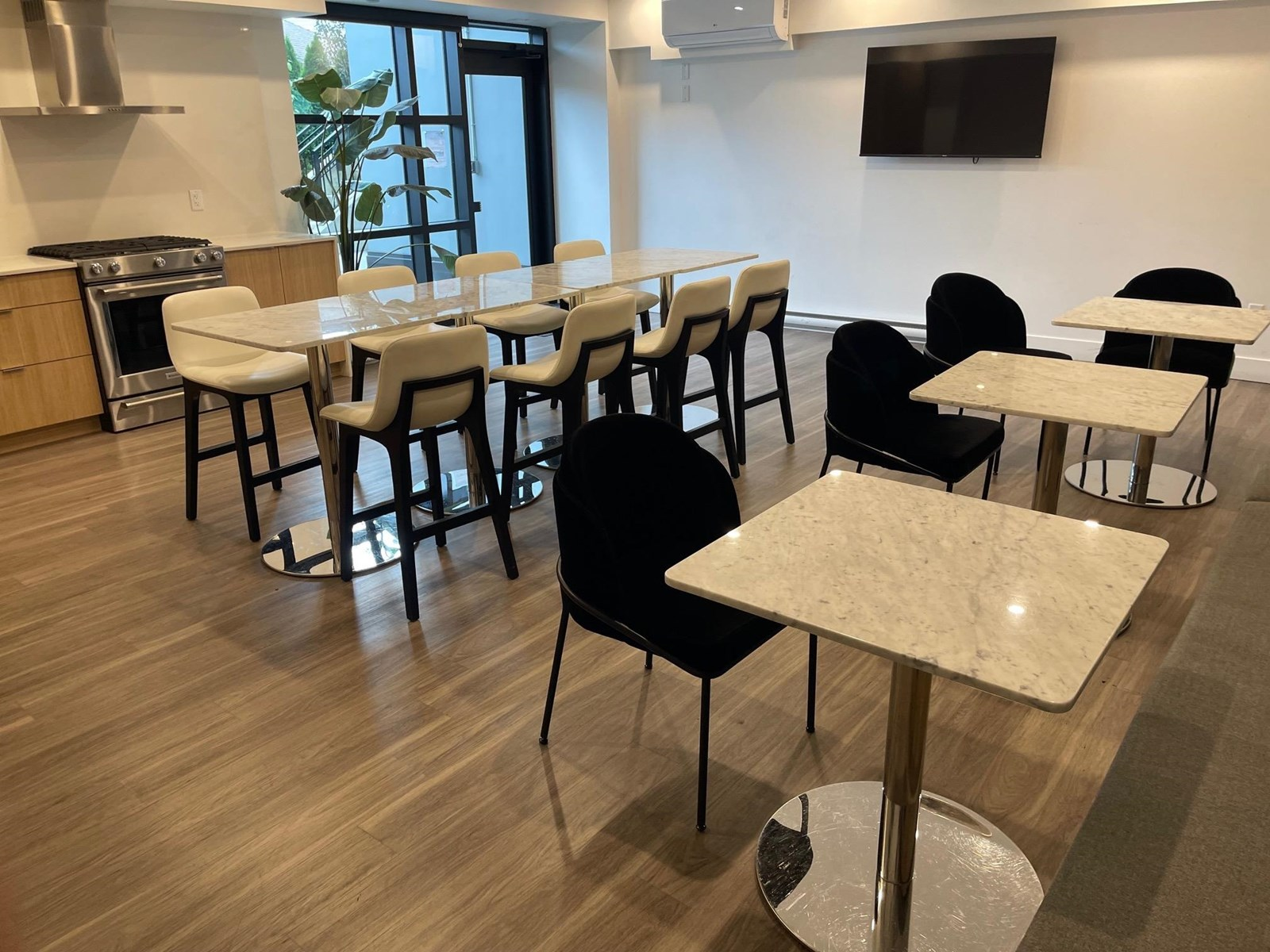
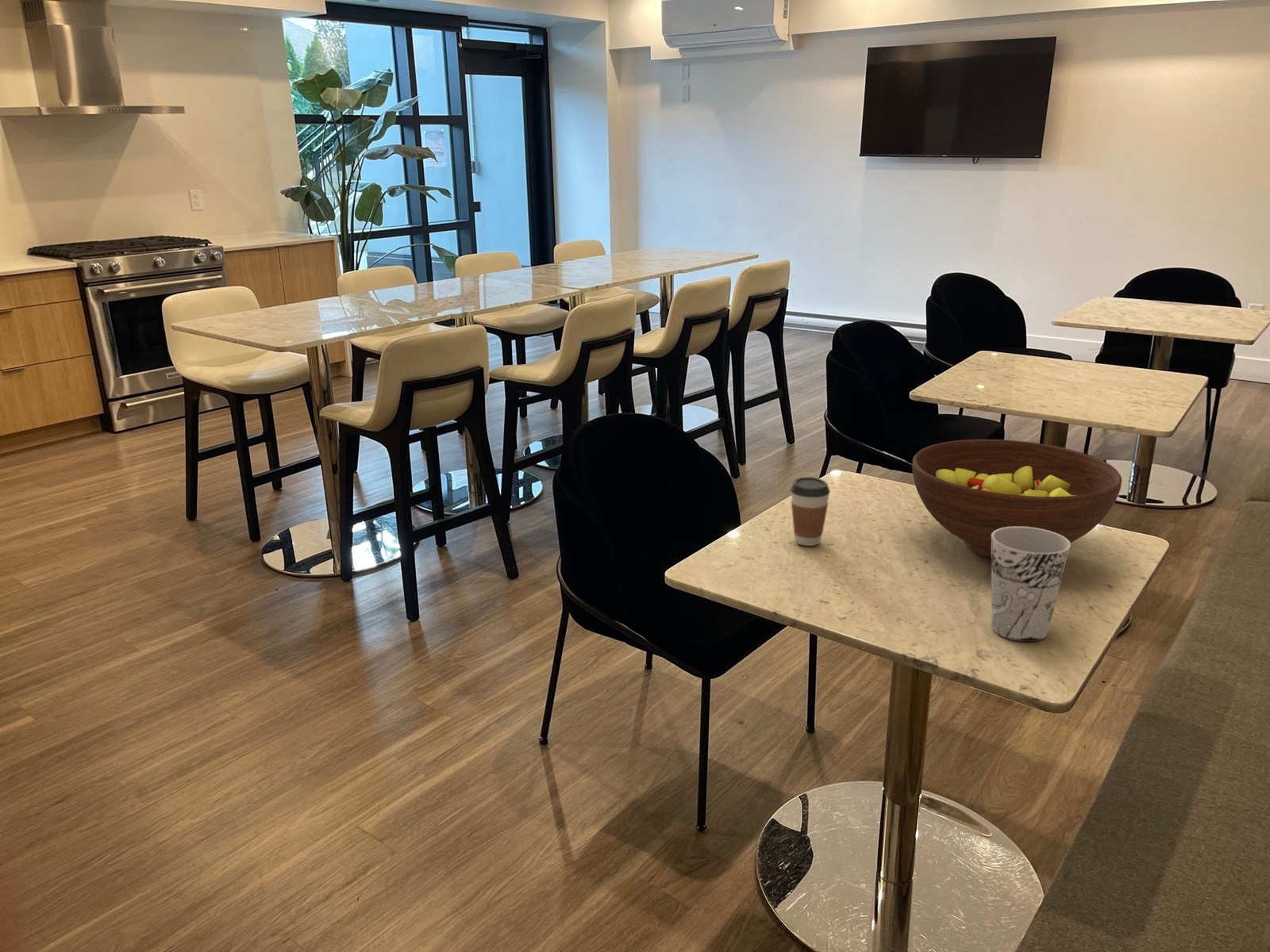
+ cup [991,527,1072,643]
+ fruit bowl [911,439,1122,559]
+ coffee cup [790,476,831,547]
